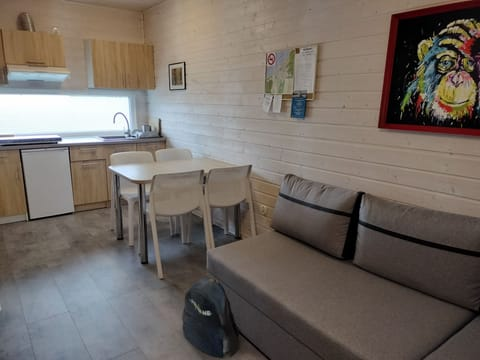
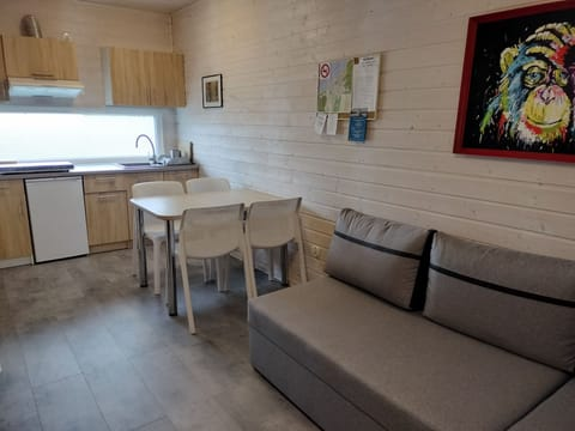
- backpack [181,274,240,359]
